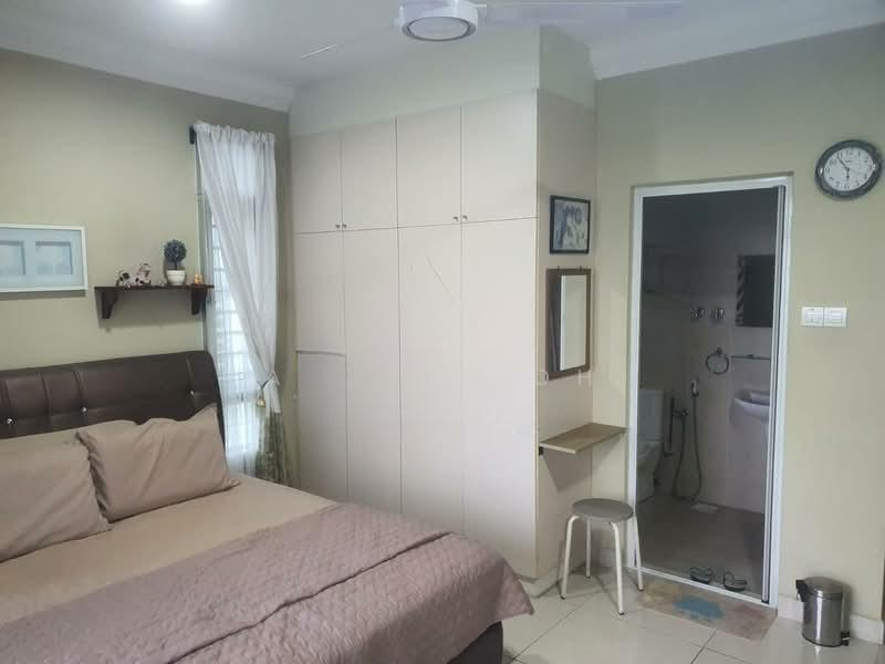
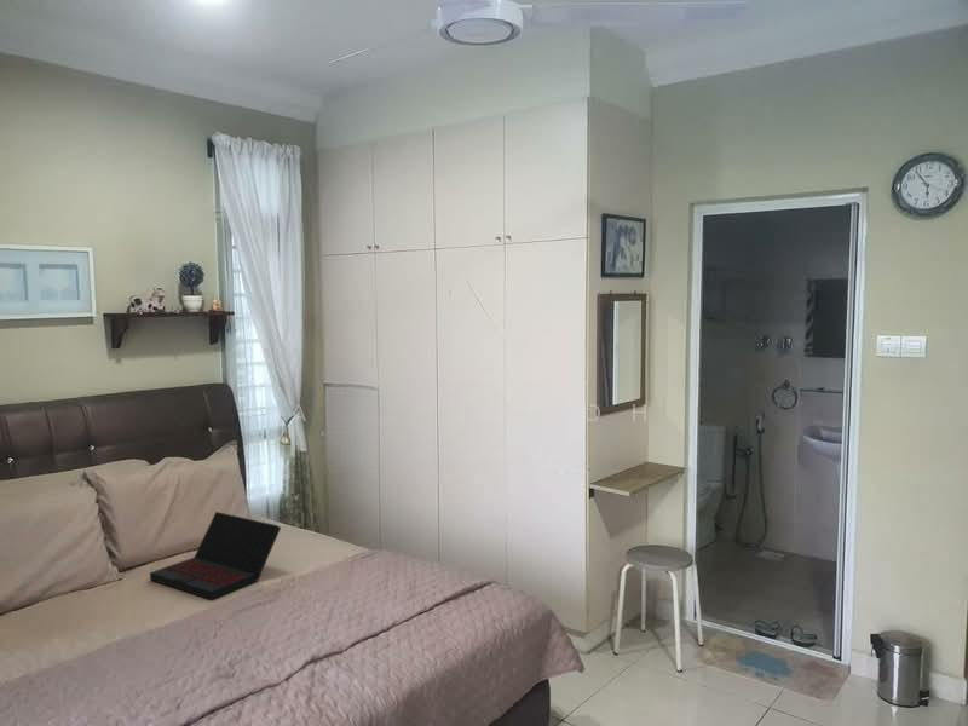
+ laptop [149,511,282,600]
